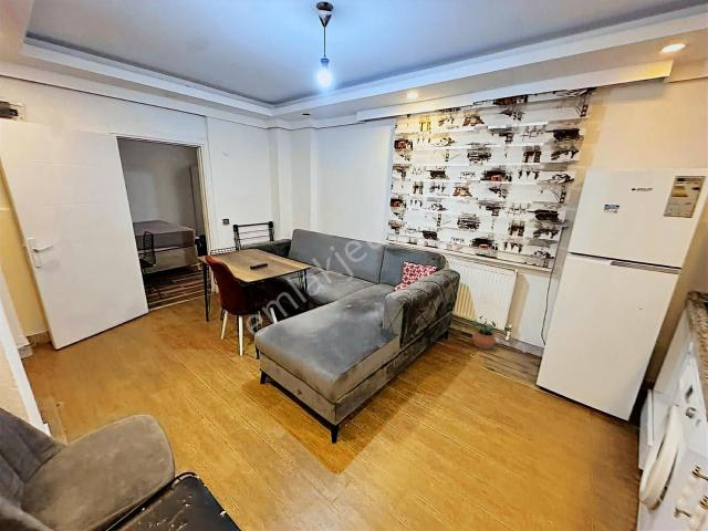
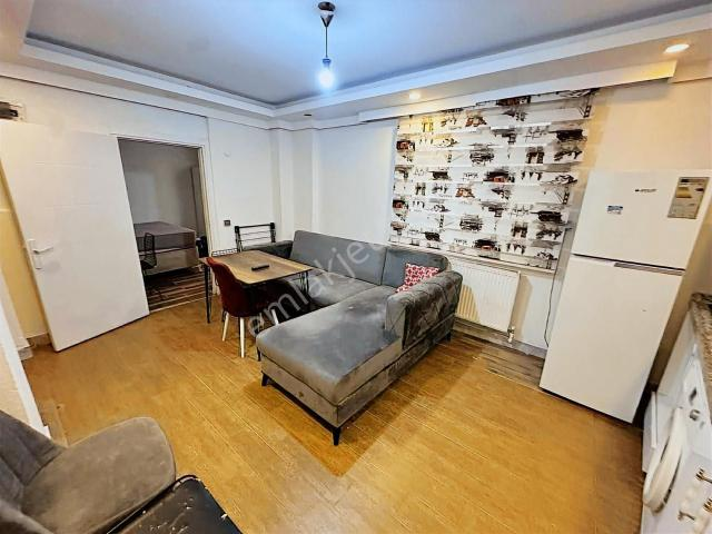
- potted plant [471,315,497,351]
